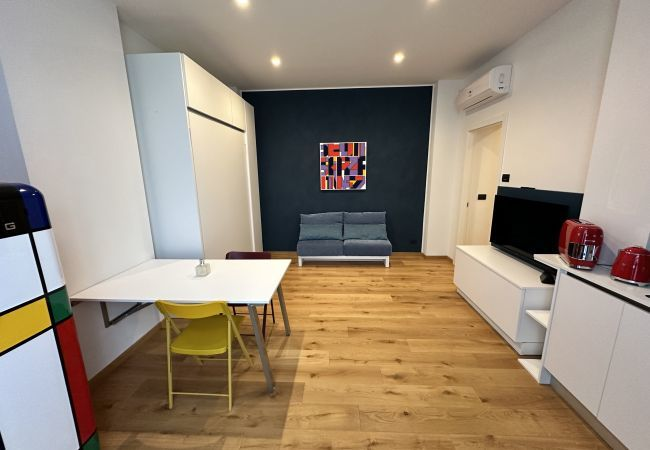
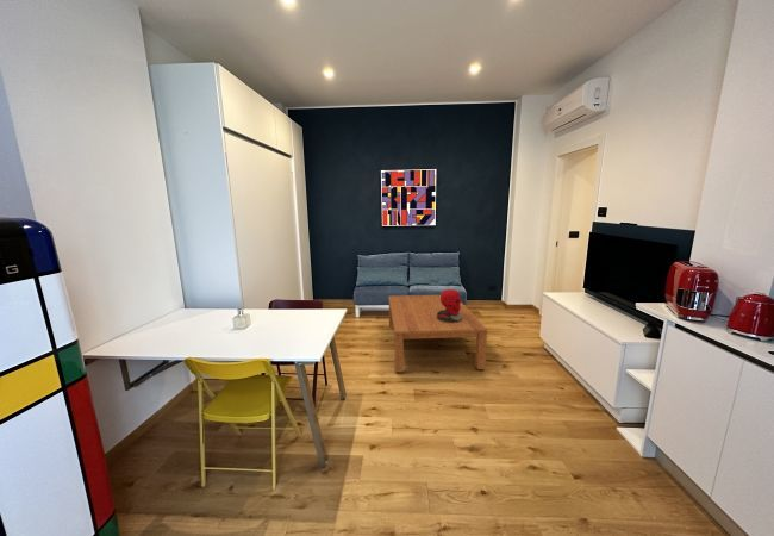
+ coffee table [387,294,488,373]
+ decorative sculpture [437,288,462,323]
